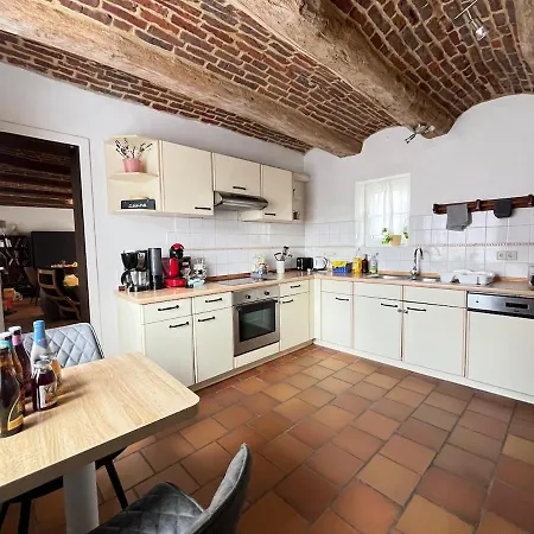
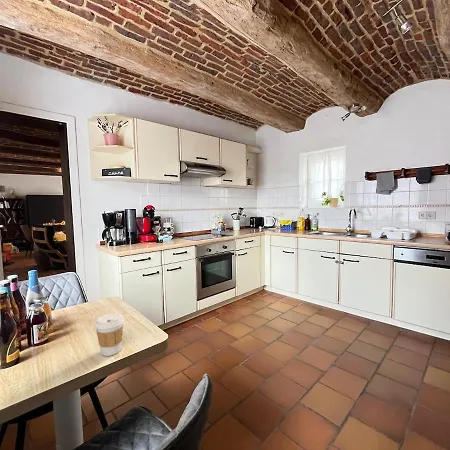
+ coffee cup [94,312,125,357]
